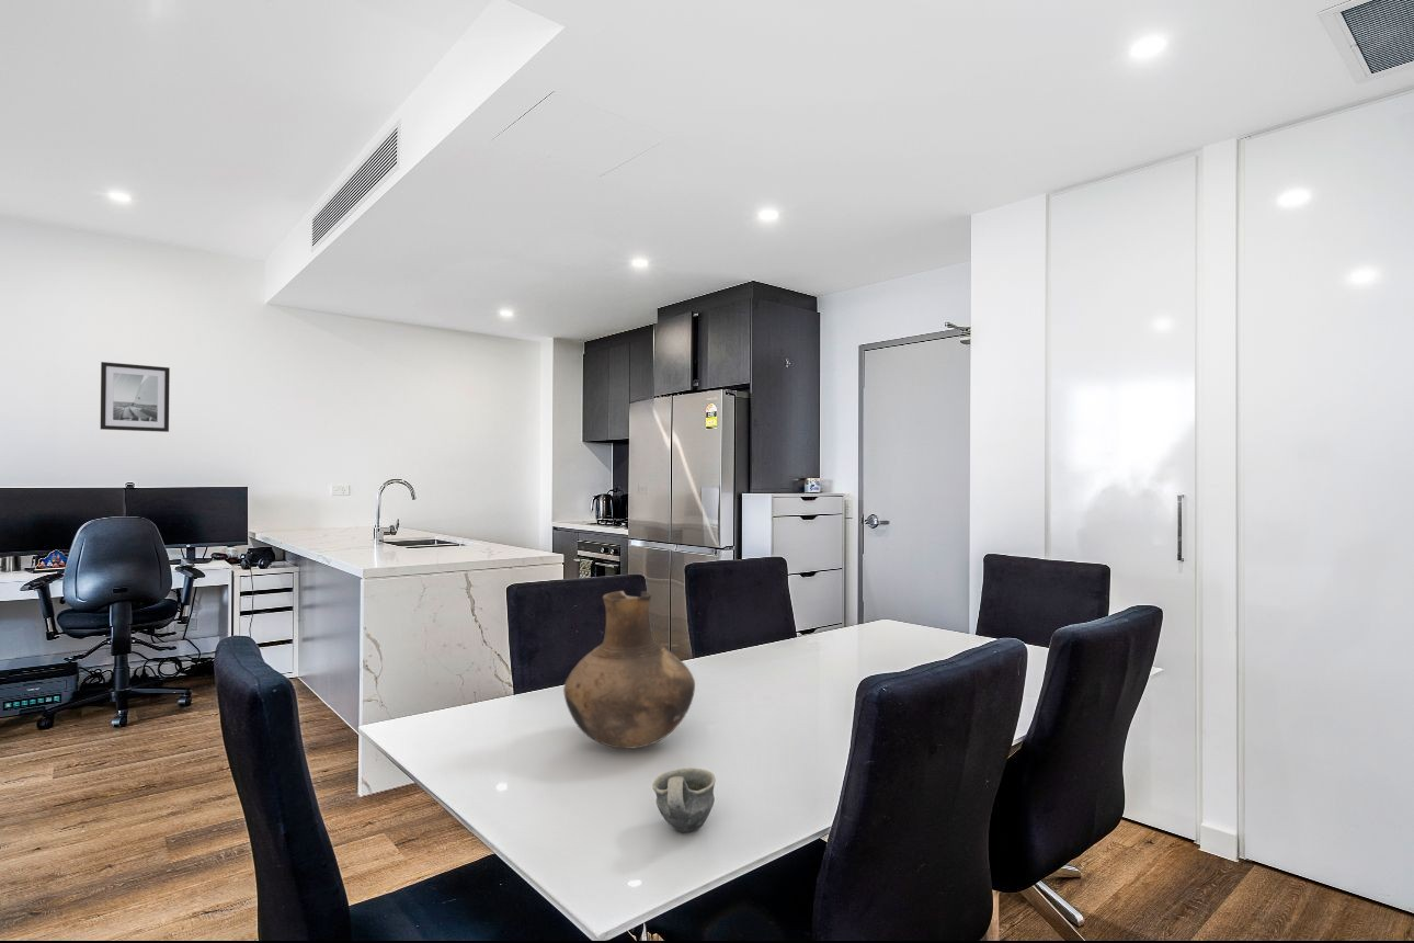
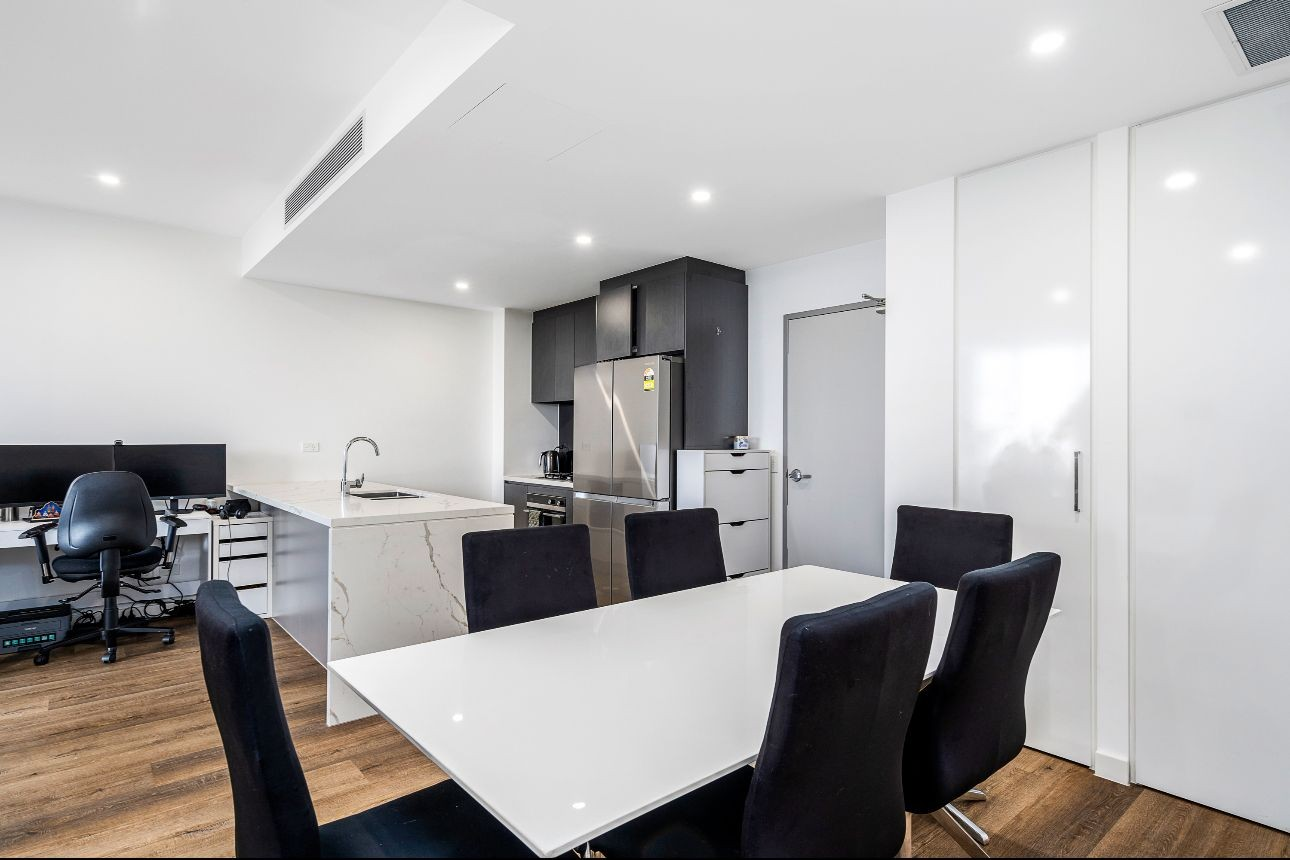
- wall art [100,361,171,433]
- vase [562,590,696,750]
- cup [651,766,717,833]
